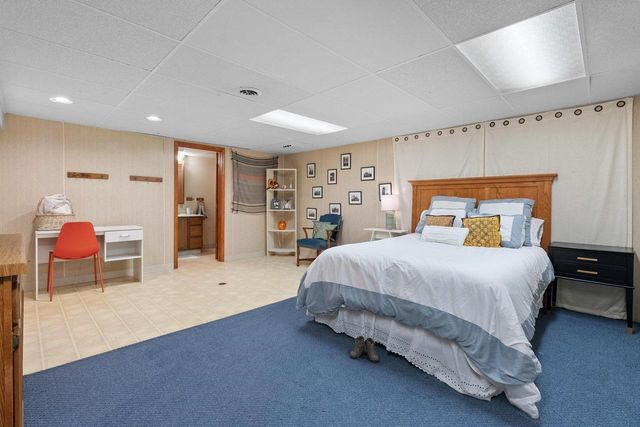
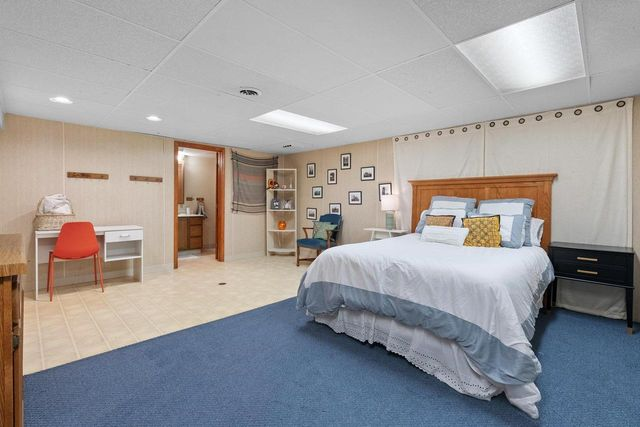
- boots [349,335,379,363]
